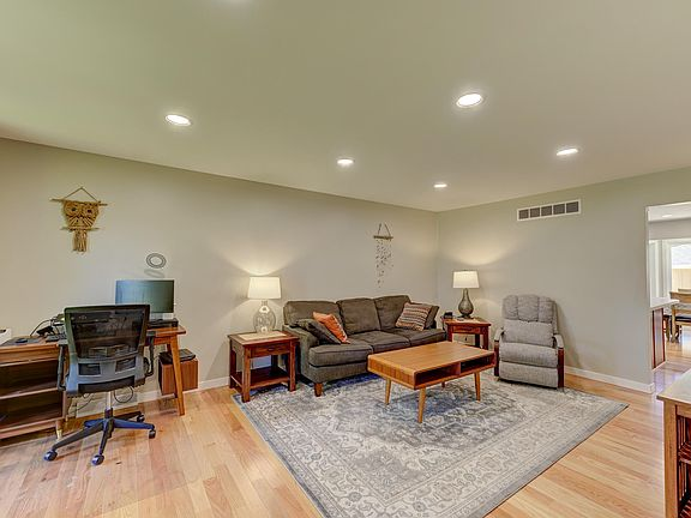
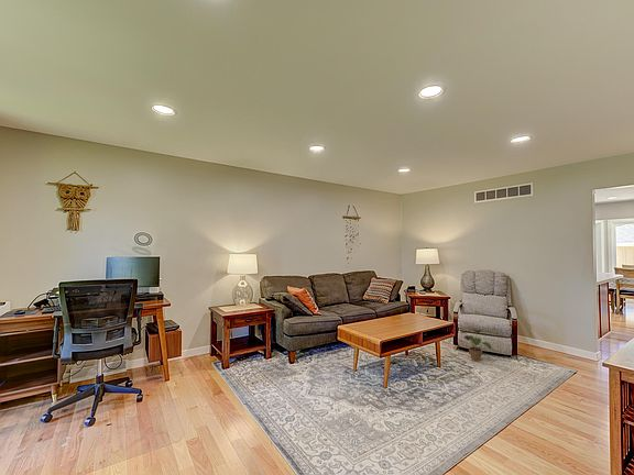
+ potted plant [459,328,492,362]
